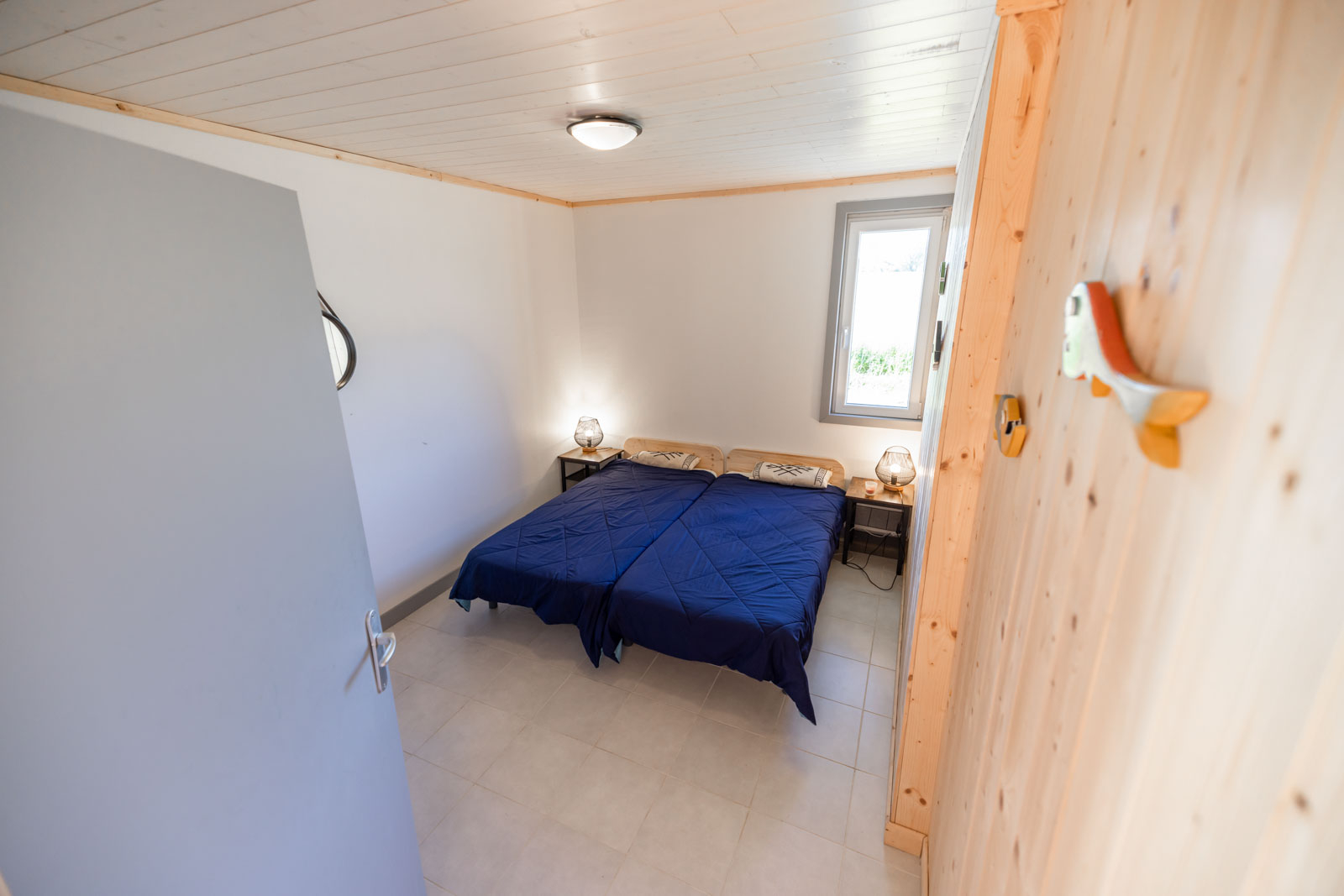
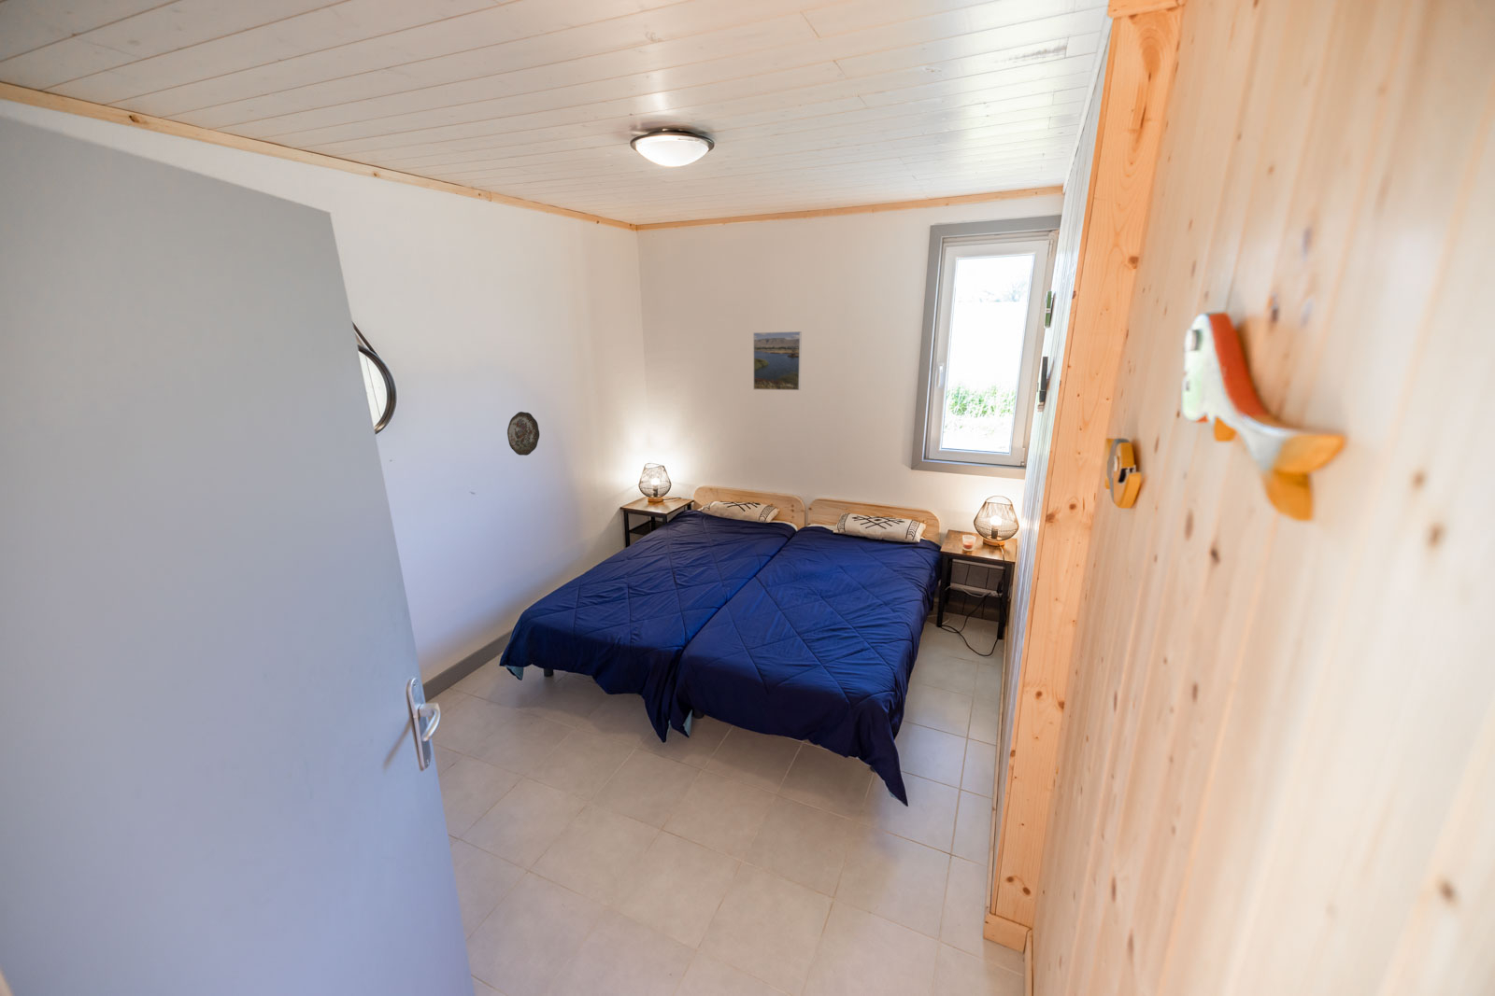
+ decorative plate [506,410,541,457]
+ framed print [752,330,803,391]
